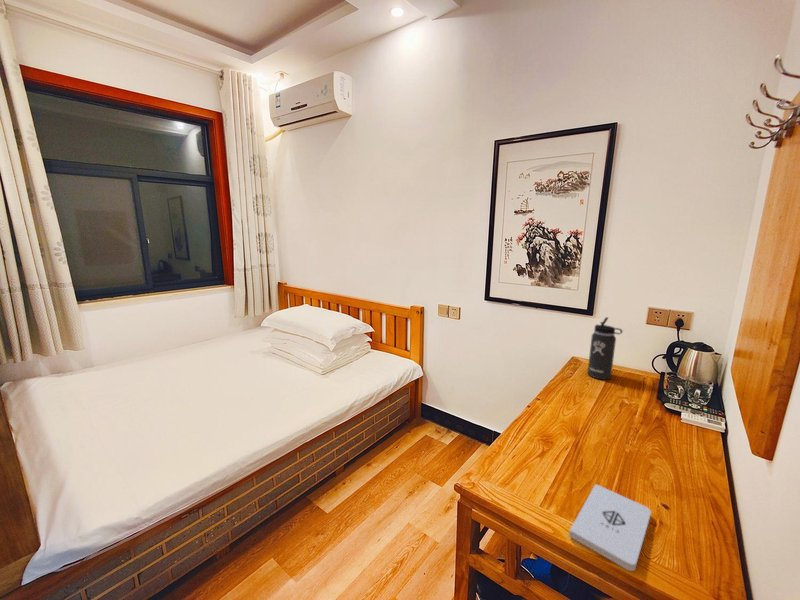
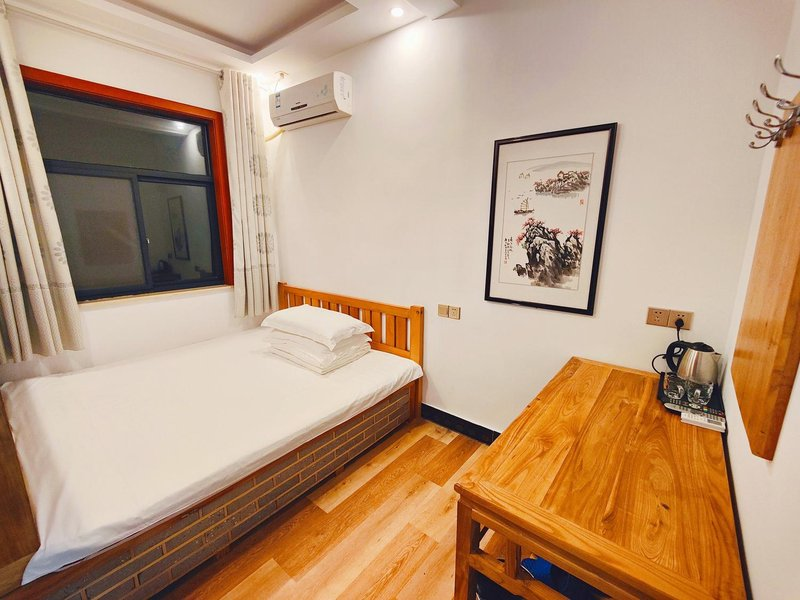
- thermos bottle [587,316,624,381]
- notepad [568,483,652,572]
